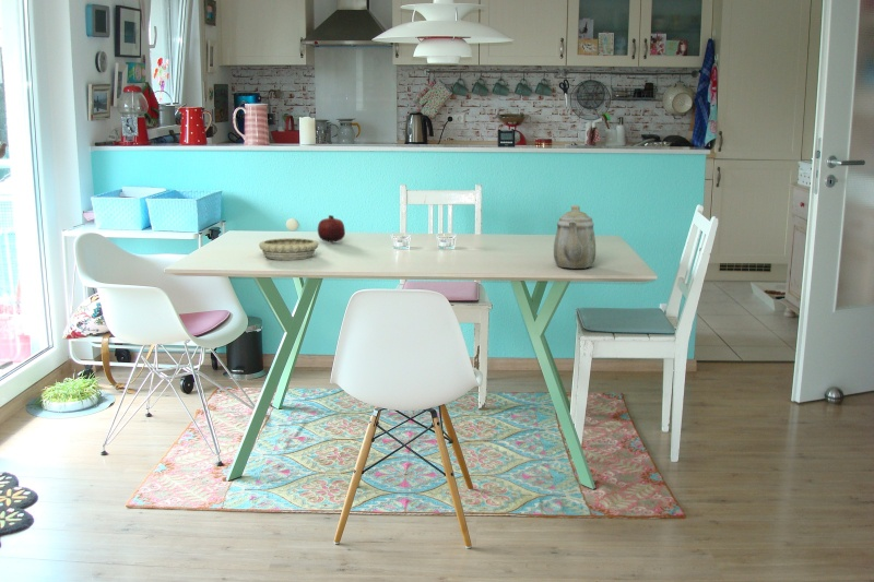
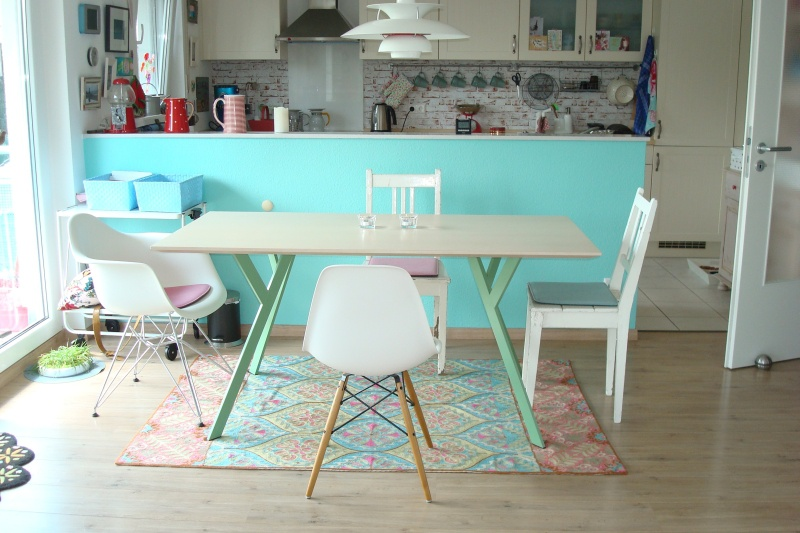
- decorative bowl [258,237,320,261]
- teapot [553,204,597,270]
- fruit [317,214,346,244]
